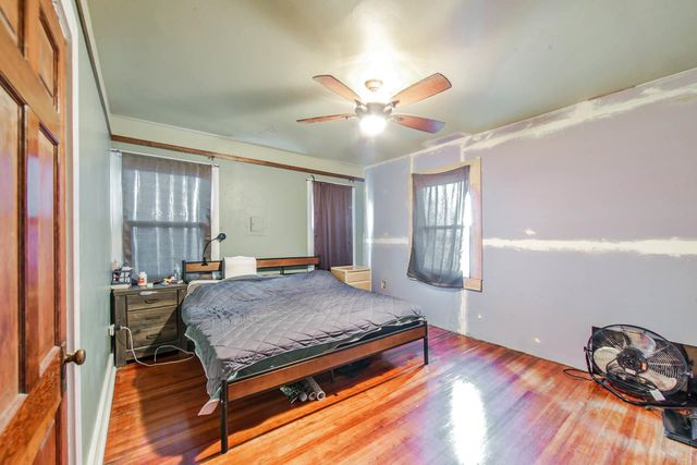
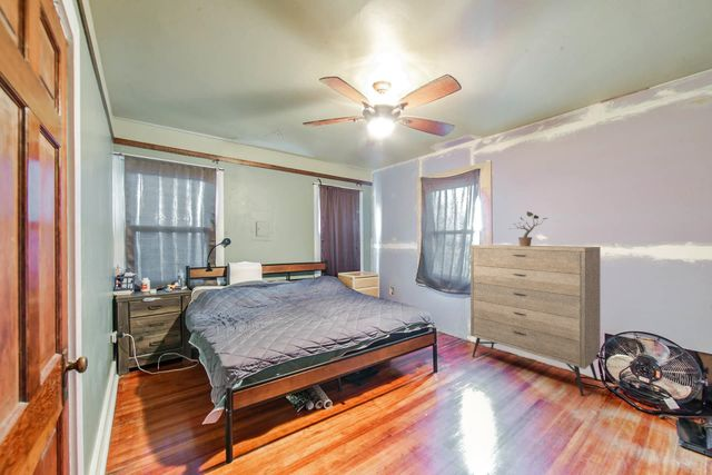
+ dresser [469,244,602,397]
+ potted plant [508,210,548,246]
